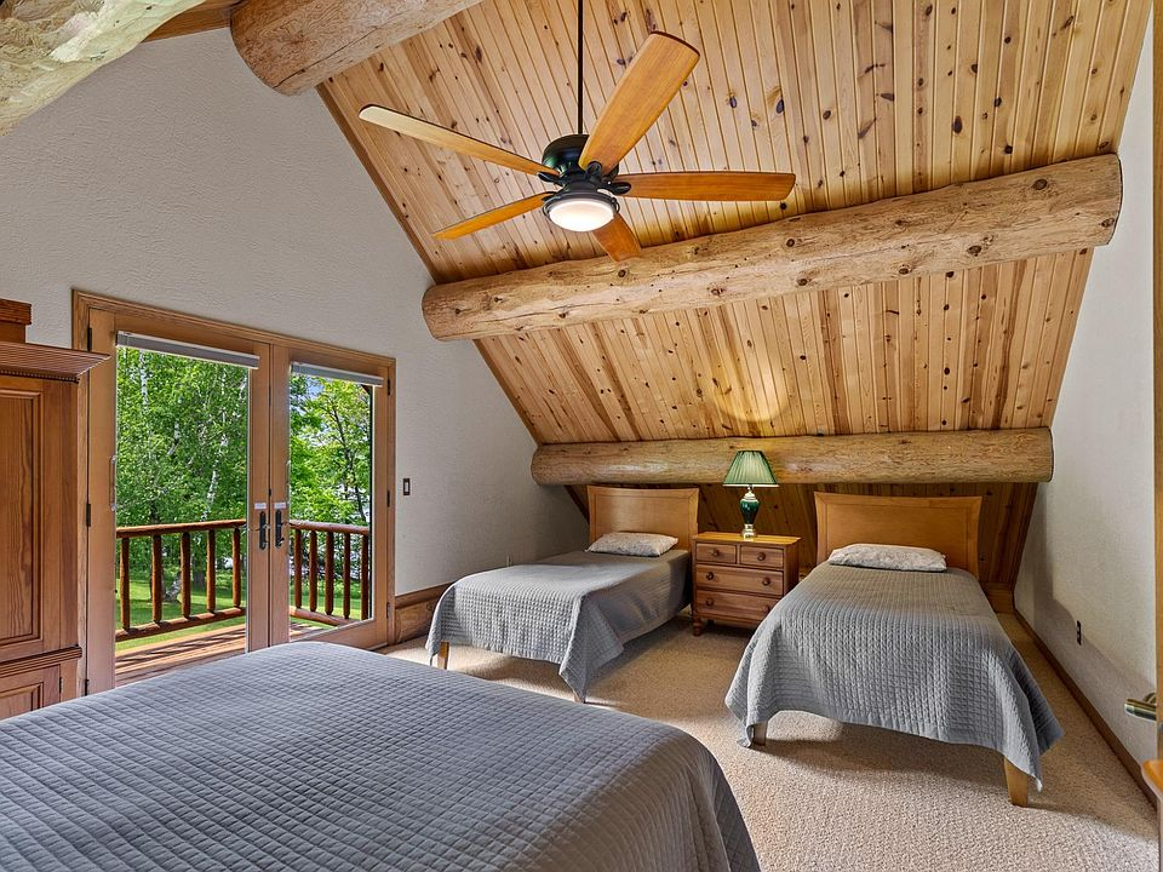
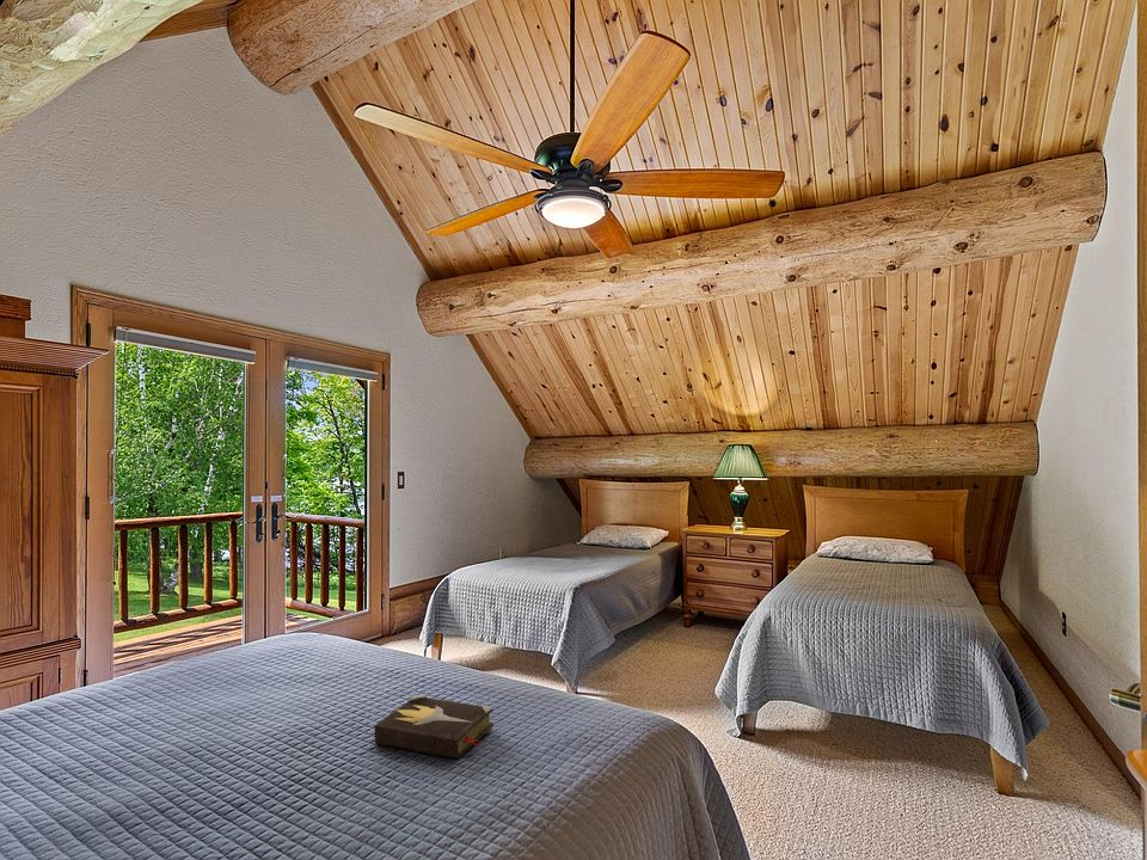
+ hardback book [374,694,495,760]
